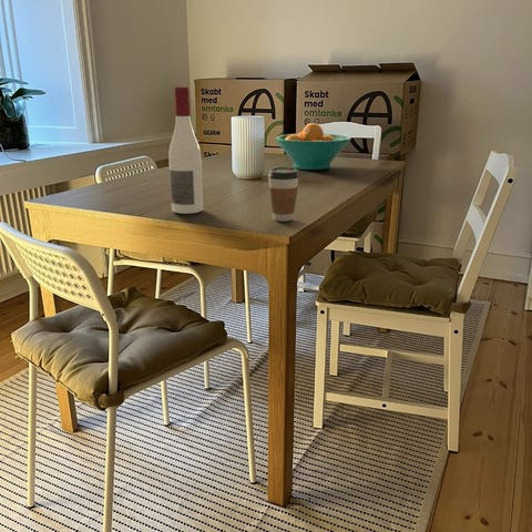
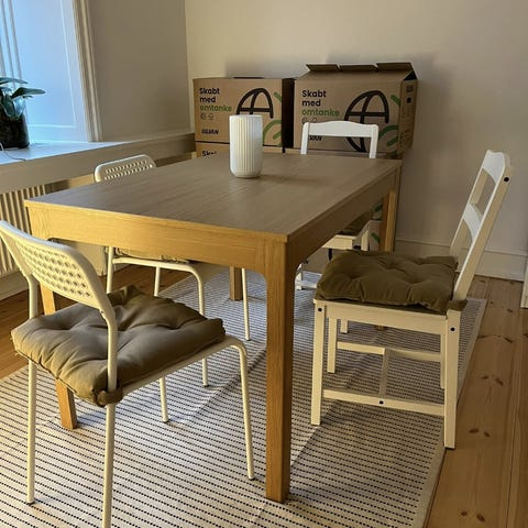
- fruit bowl [274,122,352,171]
- alcohol [167,86,204,215]
- coffee cup [267,166,300,223]
